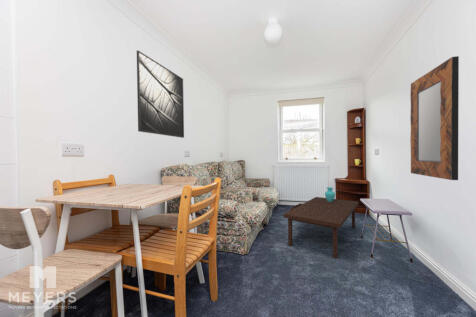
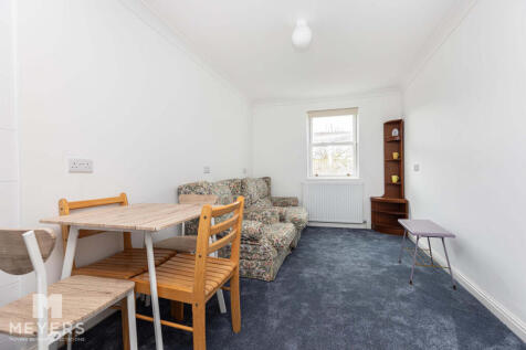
- coffee table [282,186,360,259]
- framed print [136,50,185,139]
- home mirror [409,55,460,181]
